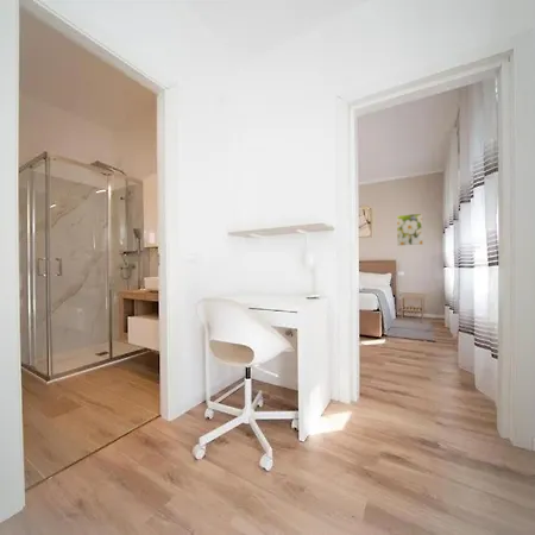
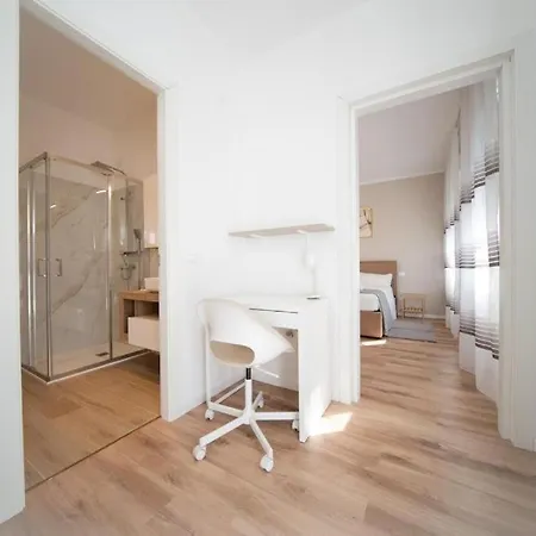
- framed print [396,213,424,247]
